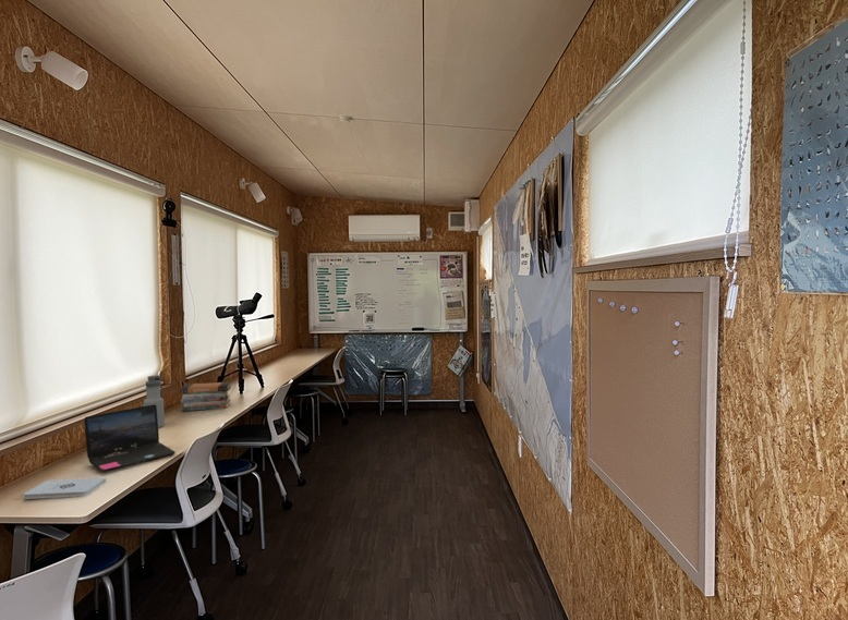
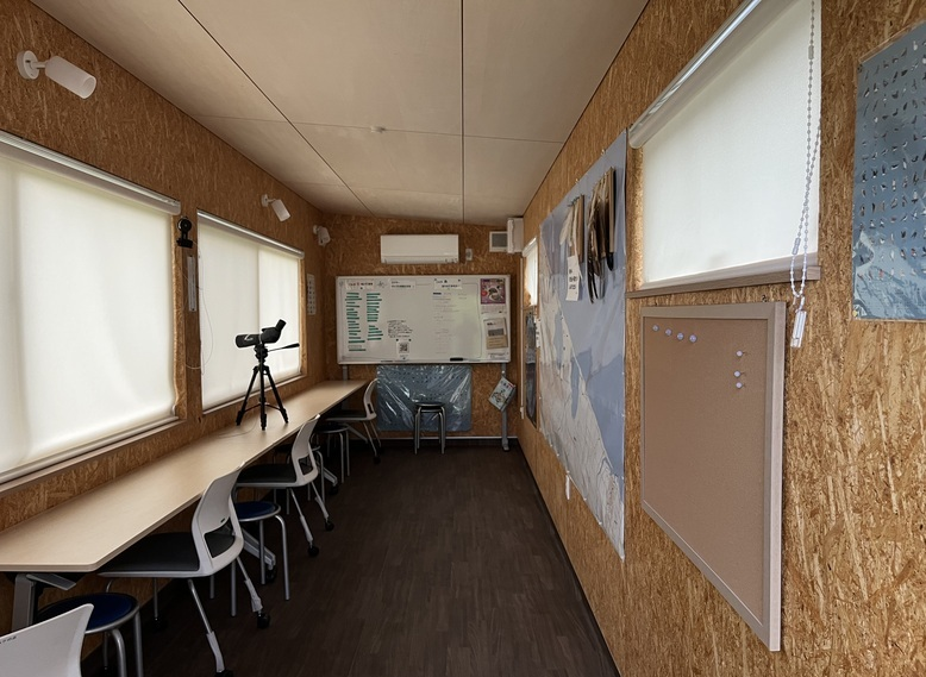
- book stack [179,381,232,412]
- water bottle [142,375,166,428]
- notepad [23,477,107,500]
- laptop [83,404,177,473]
